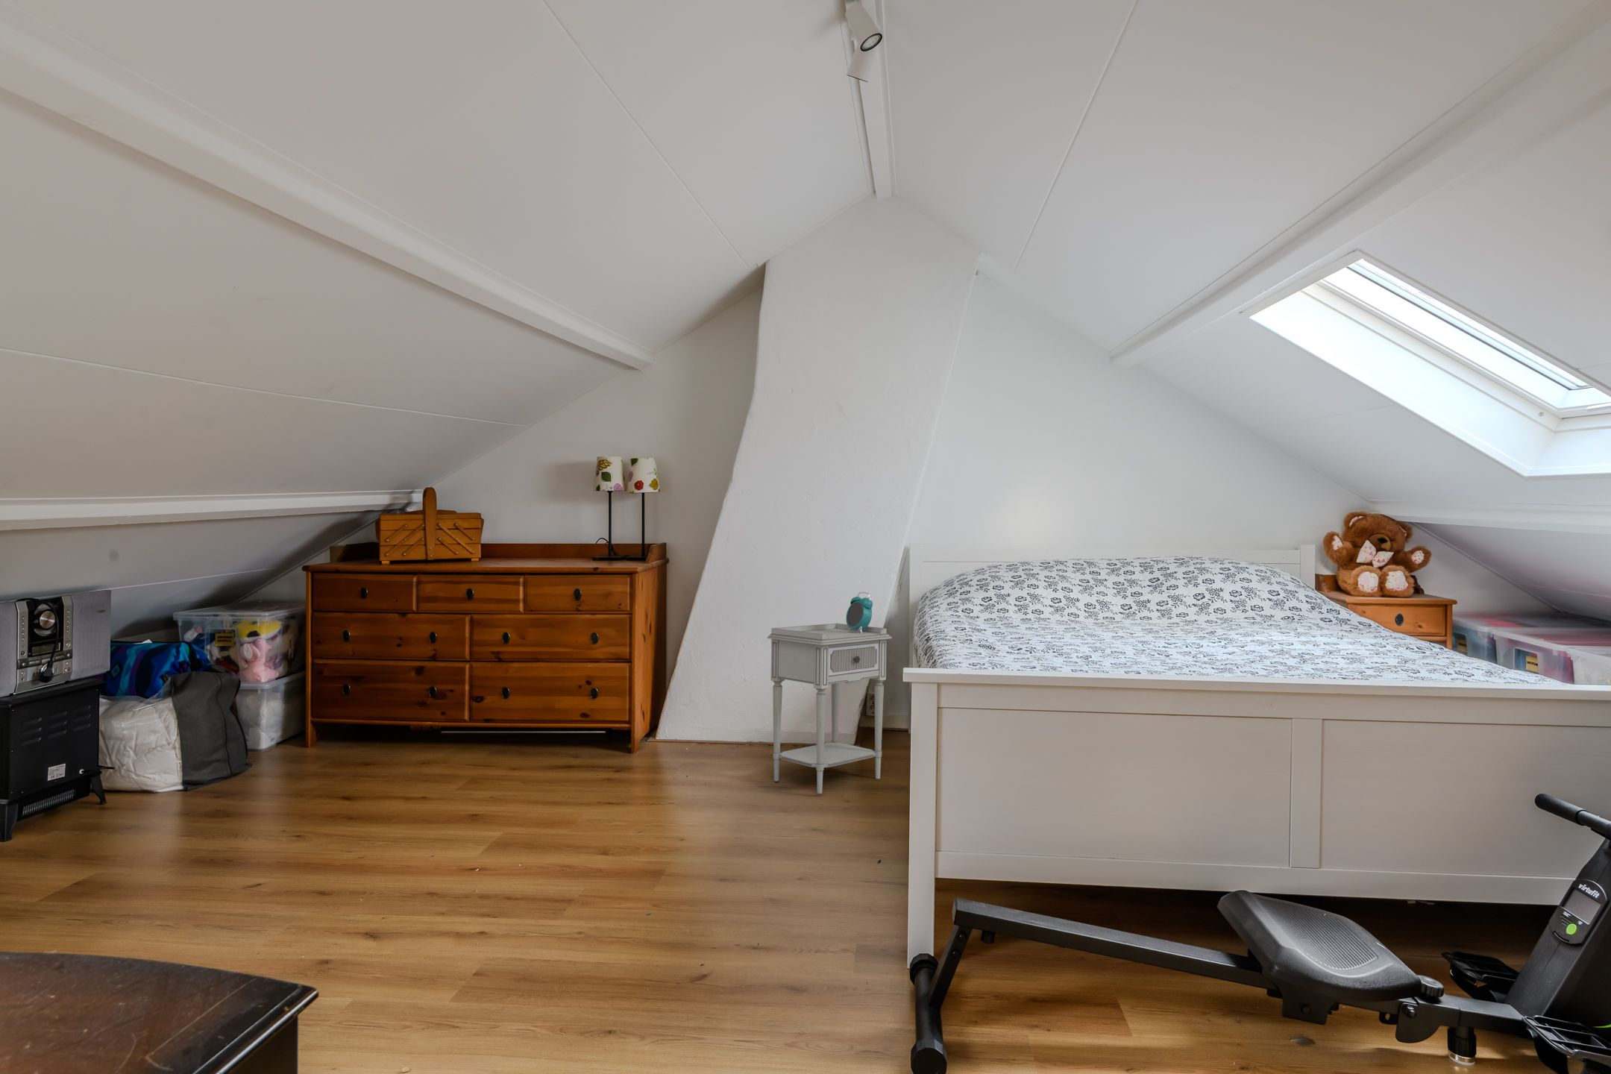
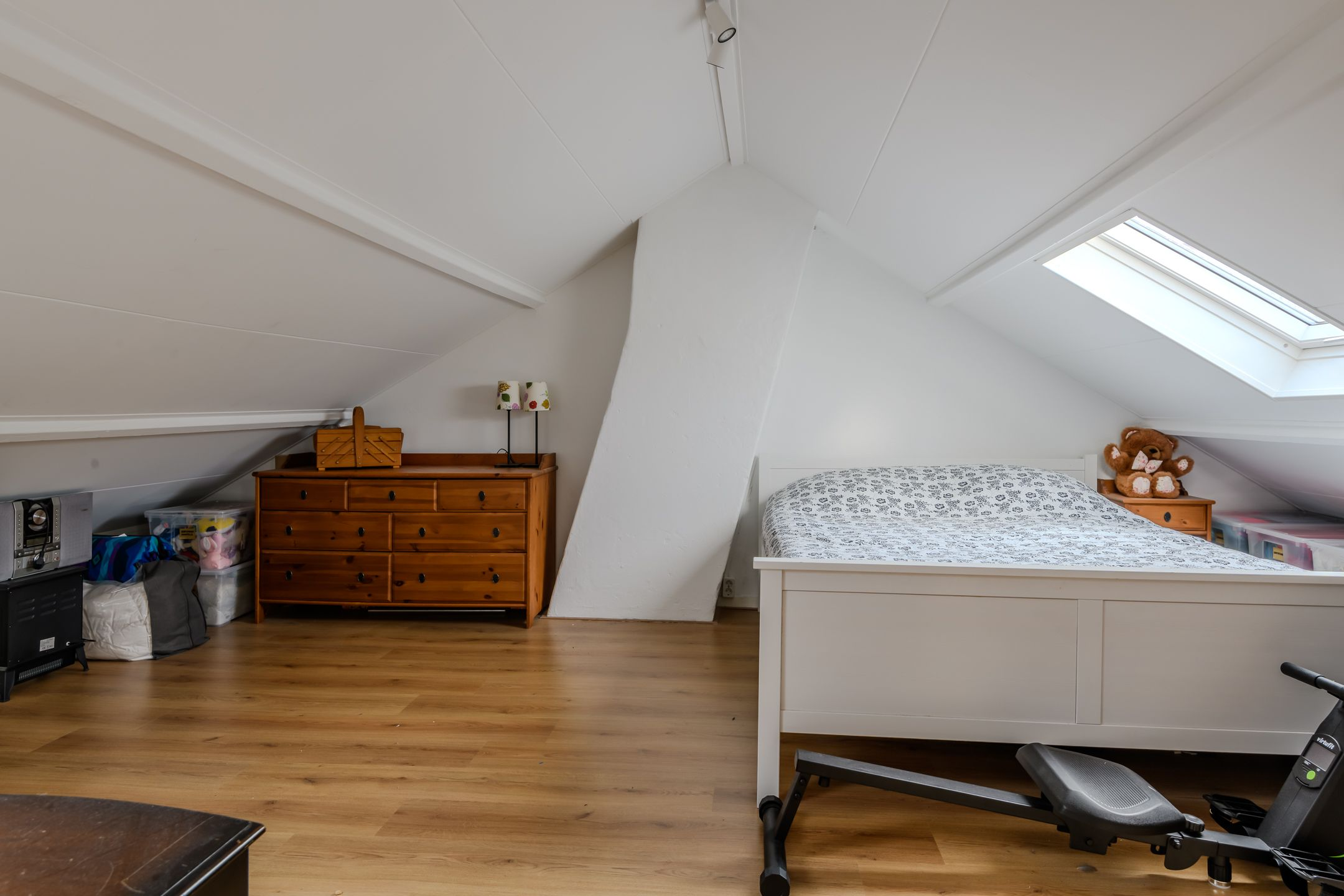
- nightstand [767,623,893,795]
- alarm clock [845,591,874,634]
